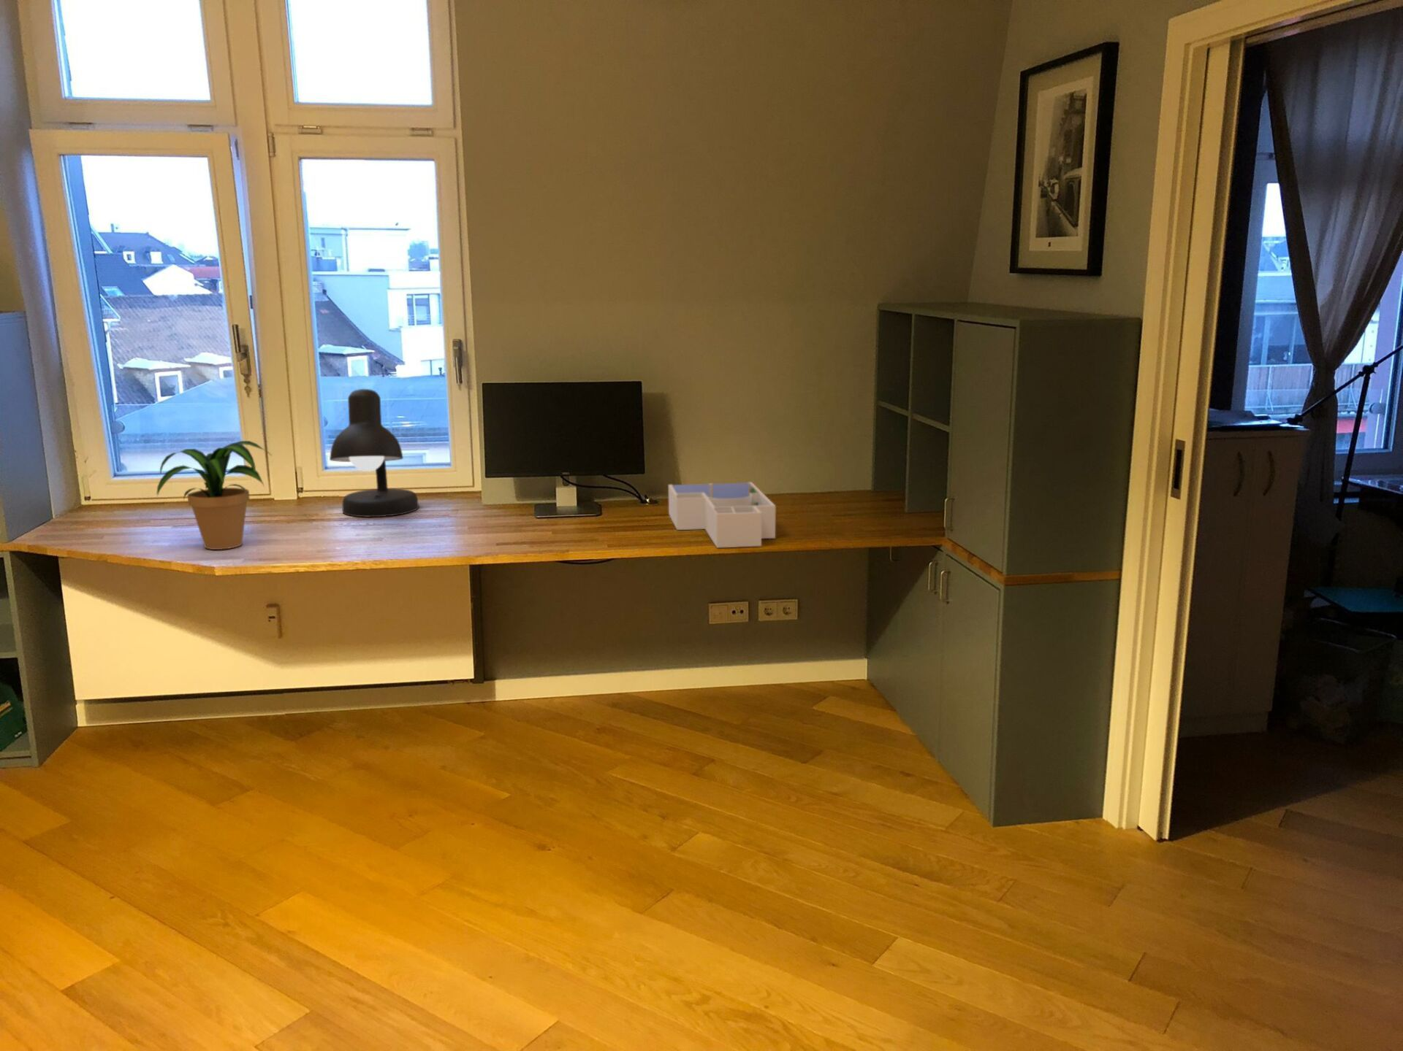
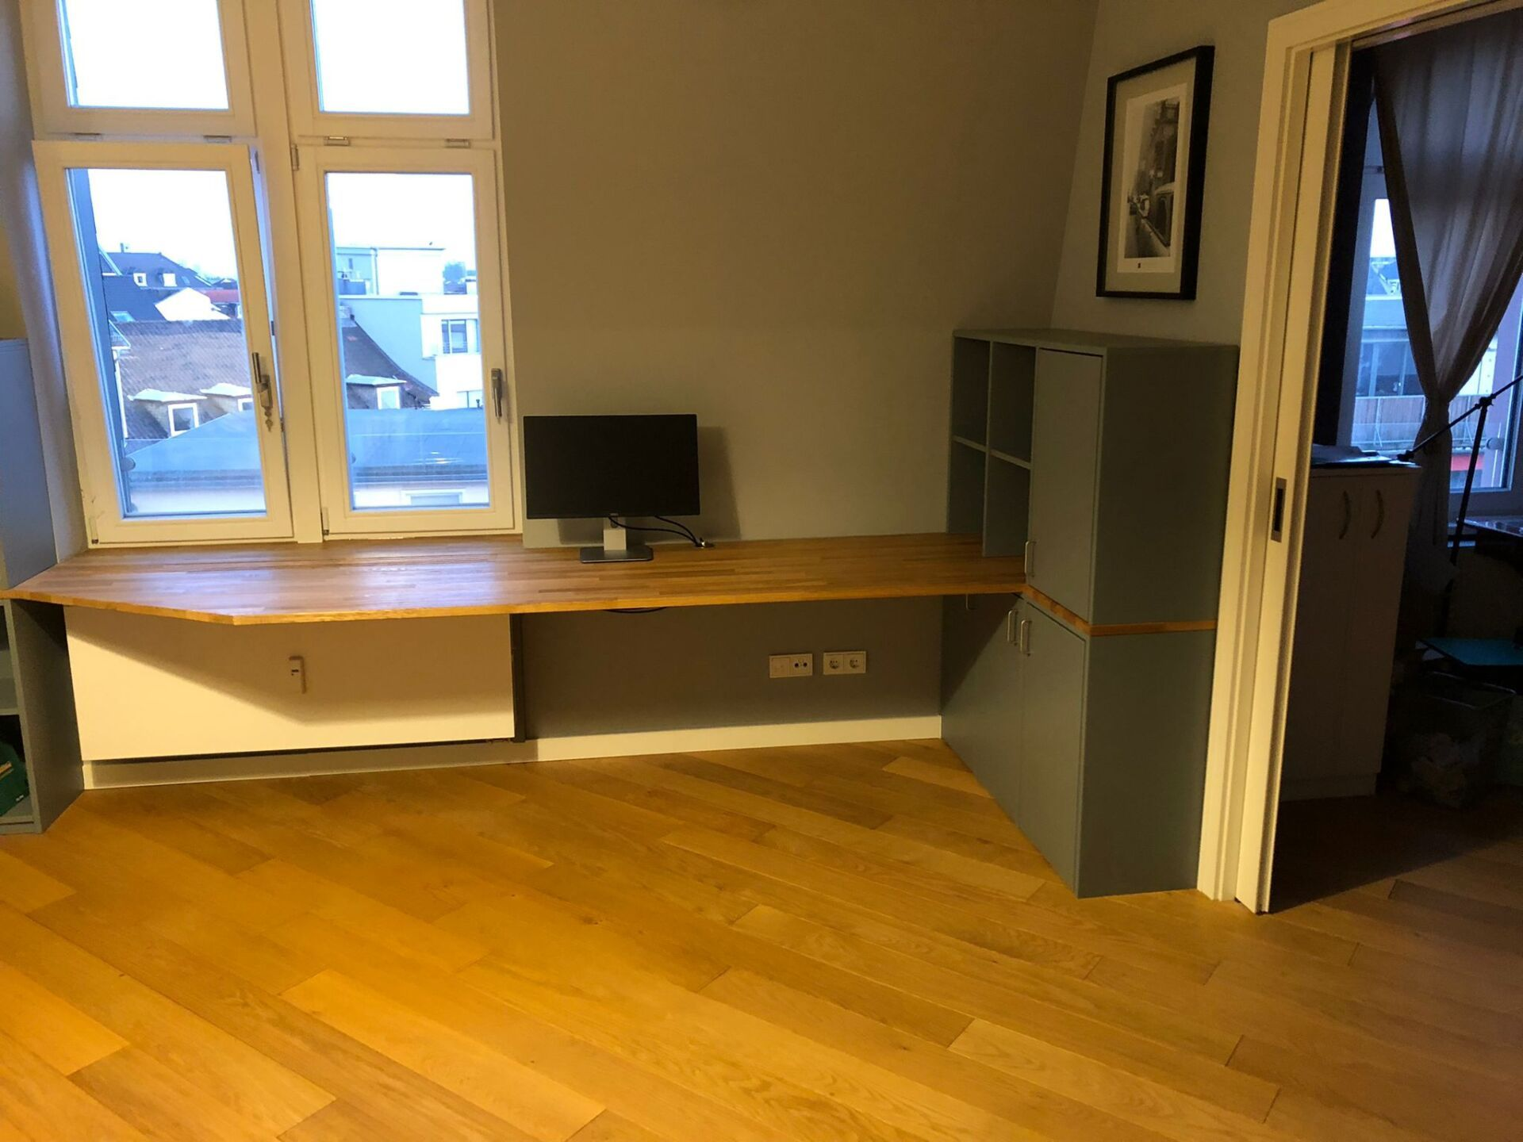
- potted plant [157,440,273,550]
- desk organizer [668,481,776,548]
- desk lamp [329,389,420,518]
